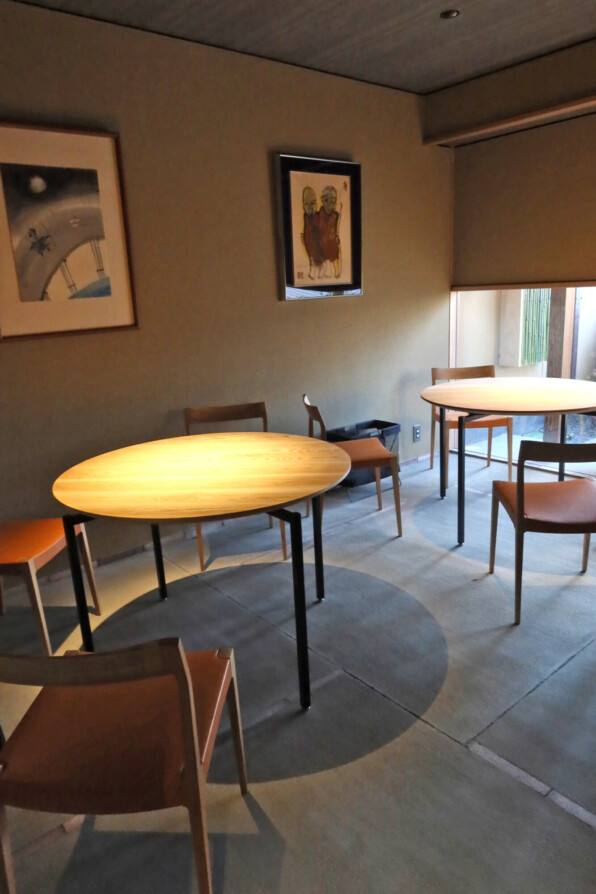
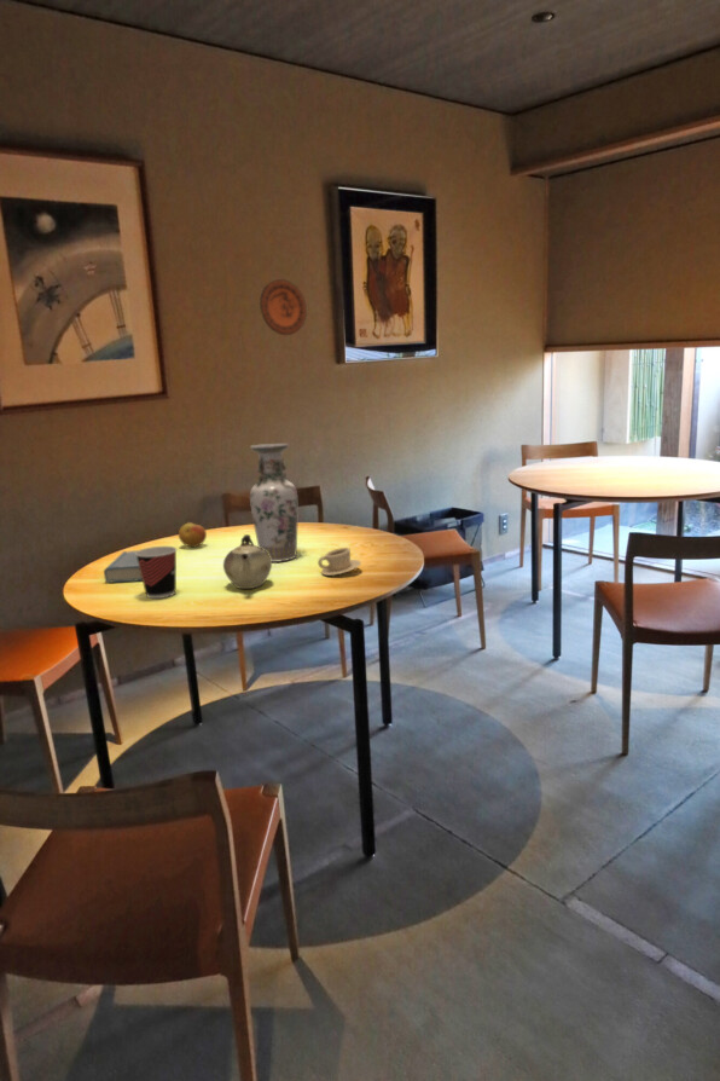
+ cup [135,545,178,600]
+ vase [249,443,300,563]
+ cup [317,547,362,577]
+ fruit [178,521,208,548]
+ teapot [222,533,273,590]
+ decorative plate [259,278,308,336]
+ hardback book [103,549,143,584]
